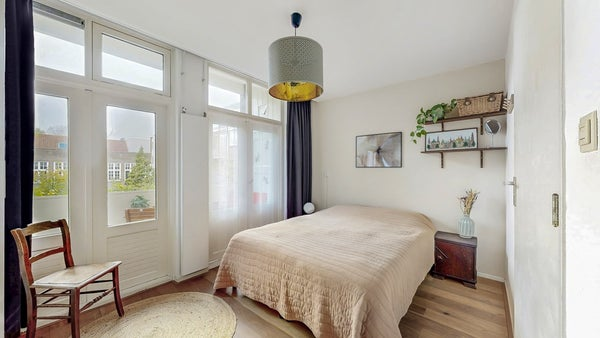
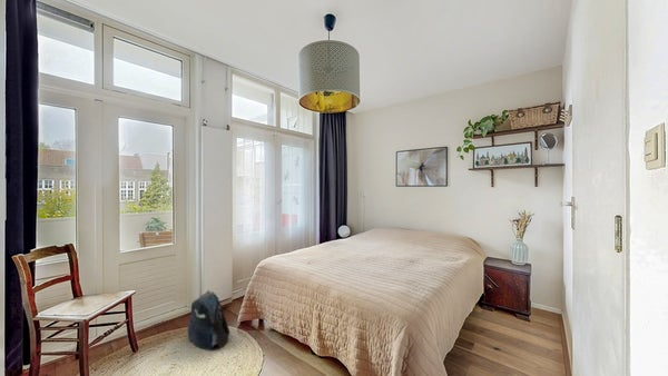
+ backpack [187,289,230,352]
